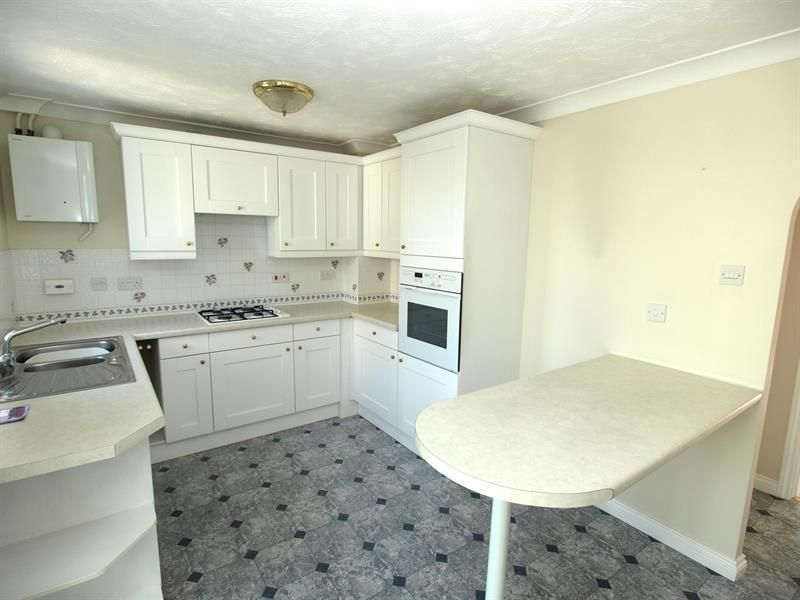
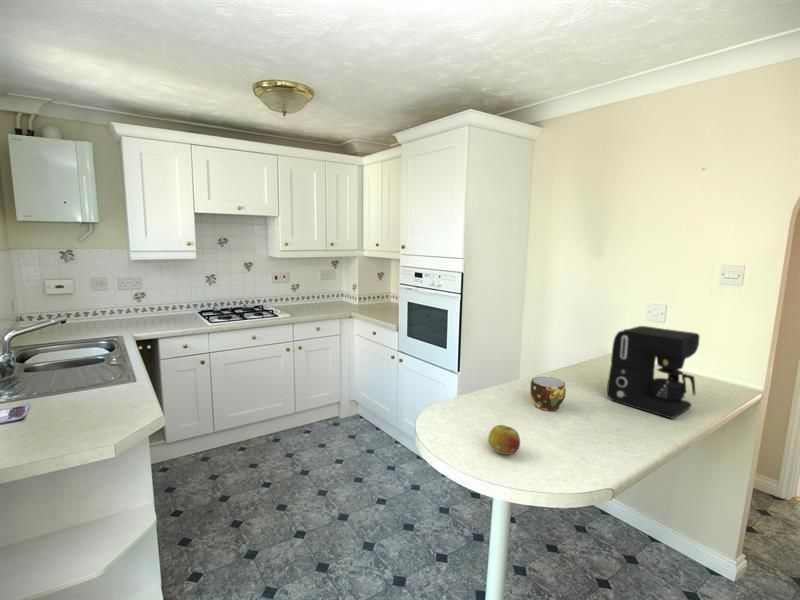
+ cup [530,376,567,412]
+ fruit [487,424,521,456]
+ coffee maker [606,325,701,419]
